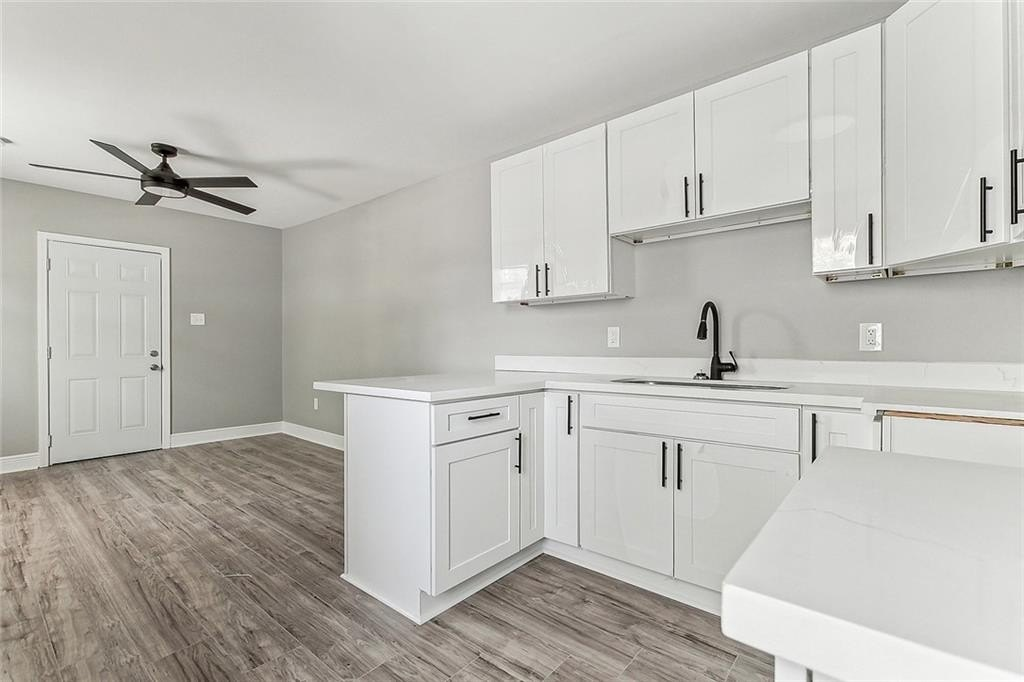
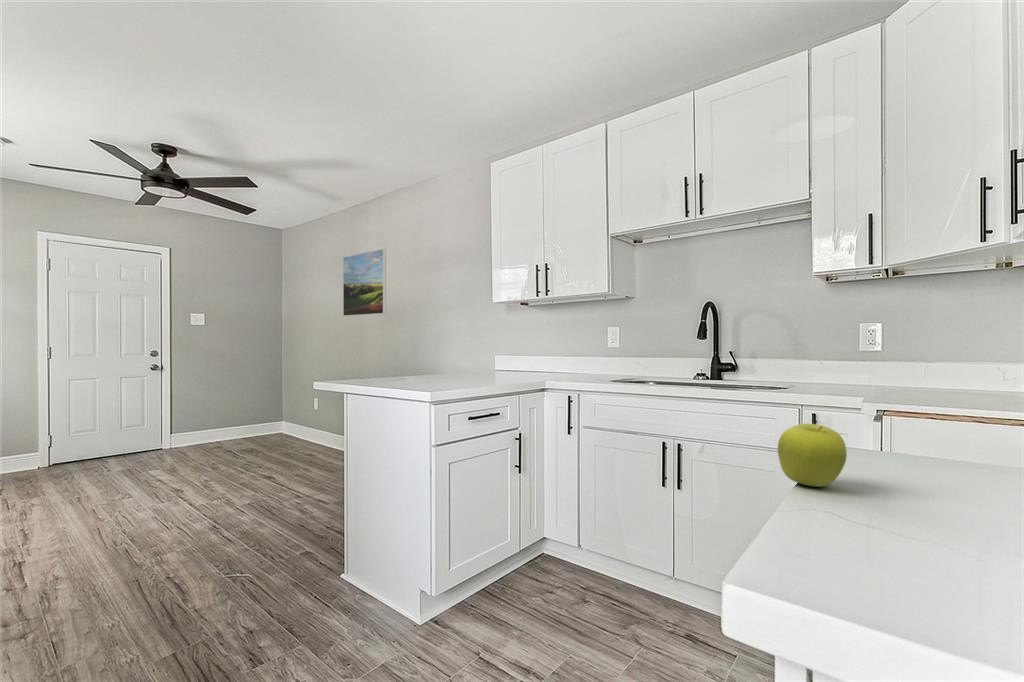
+ fruit [777,423,848,488]
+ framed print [342,248,387,317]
